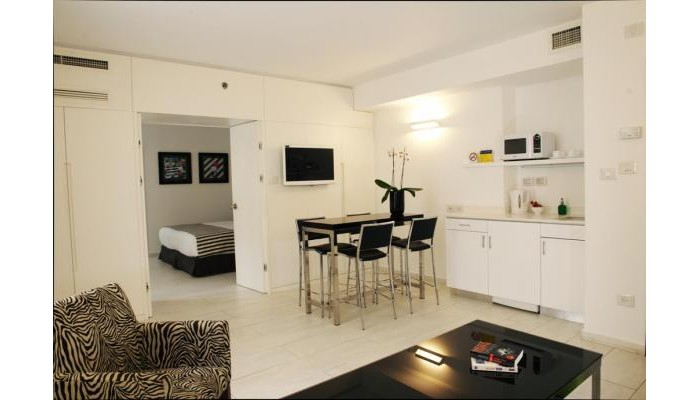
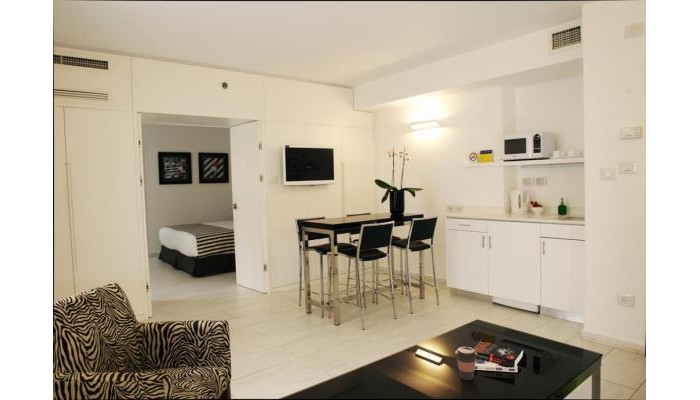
+ coffee cup [454,346,479,381]
